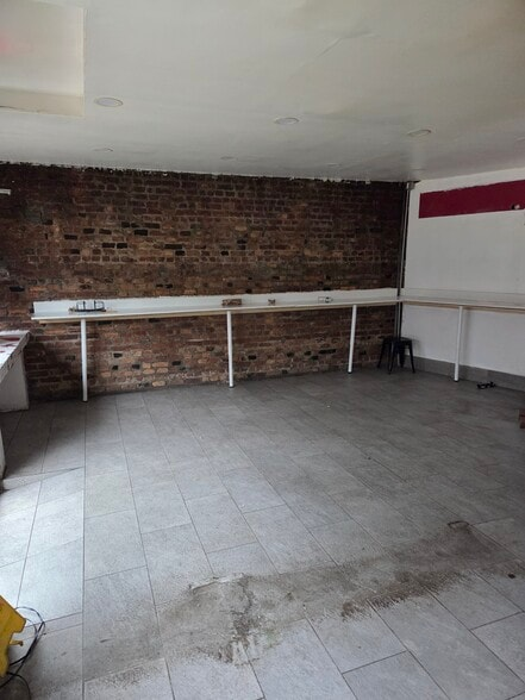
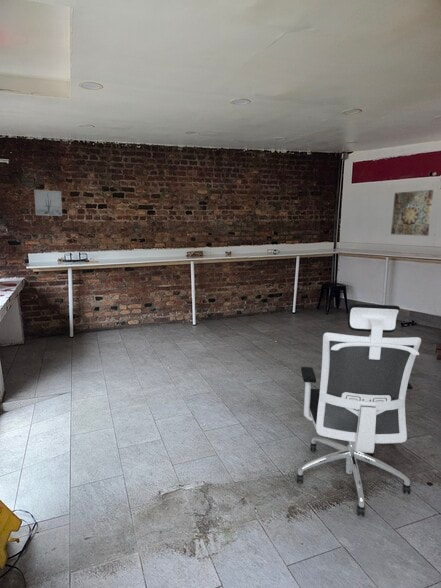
+ wall art [390,189,434,237]
+ office chair [296,303,422,518]
+ wall art [33,189,63,217]
